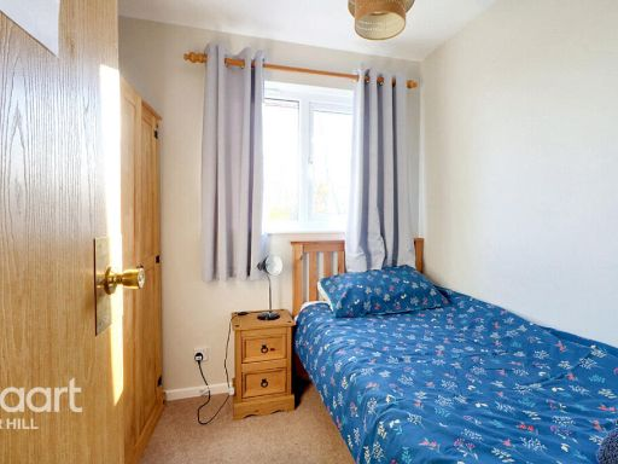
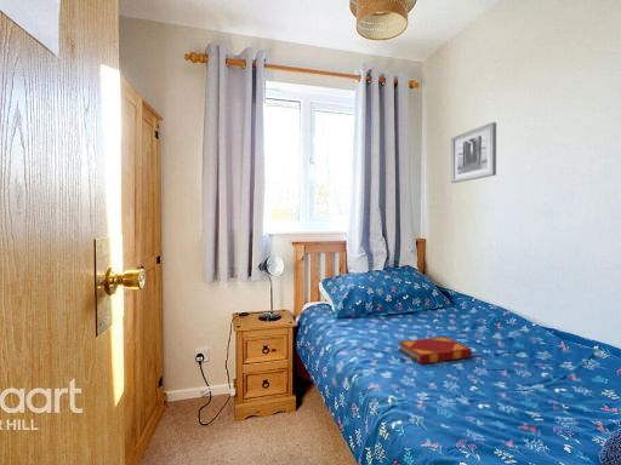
+ wall art [450,121,497,184]
+ hardback book [397,335,473,366]
